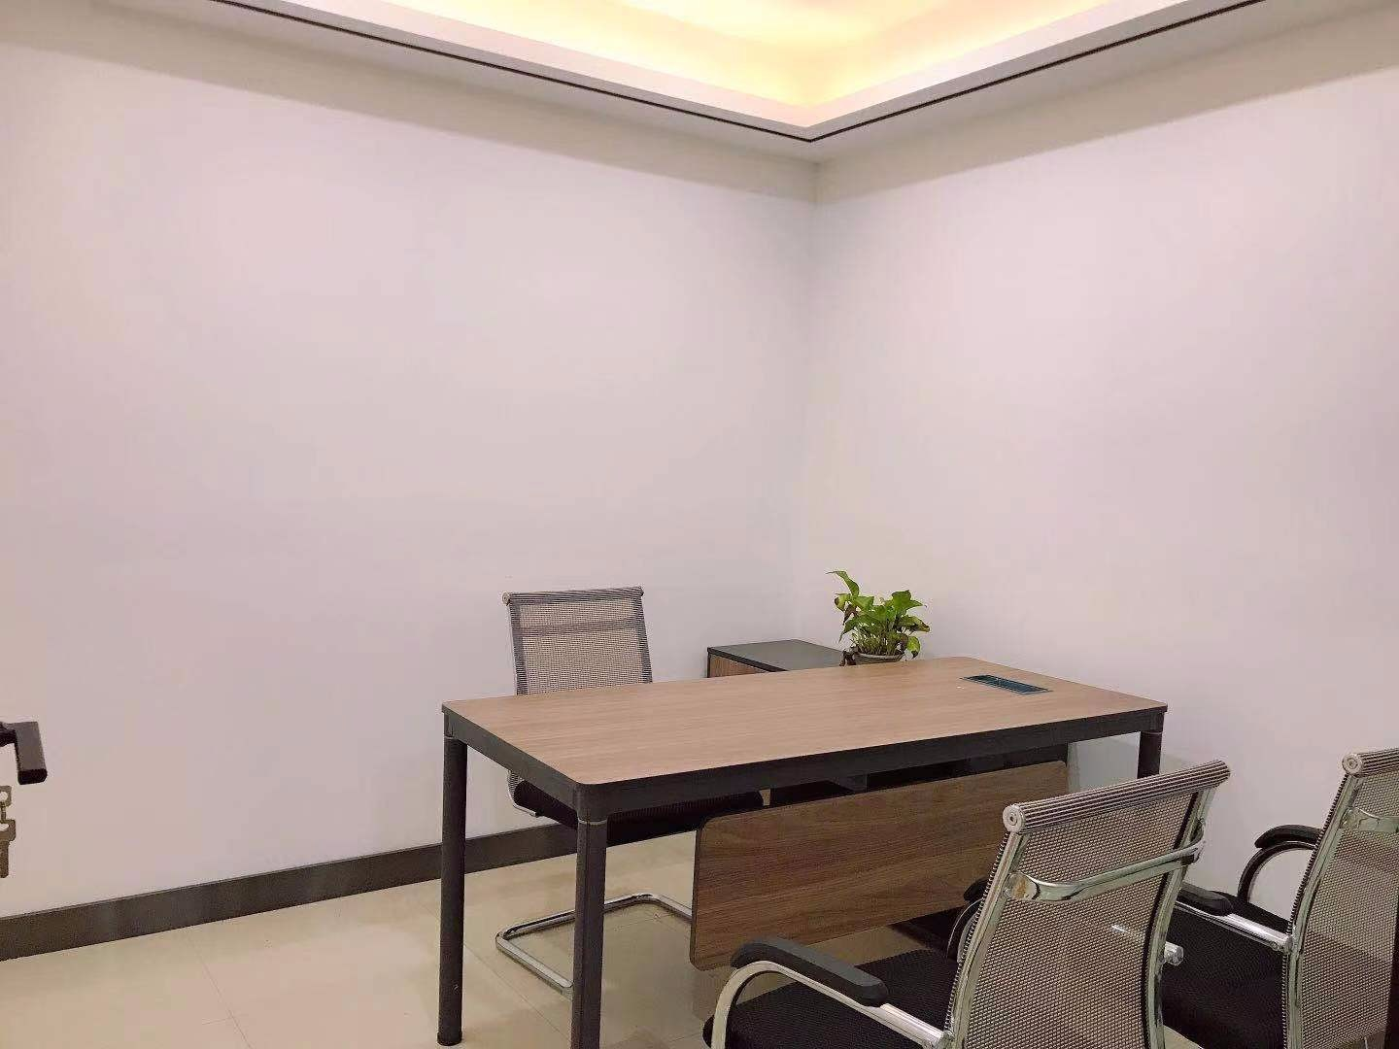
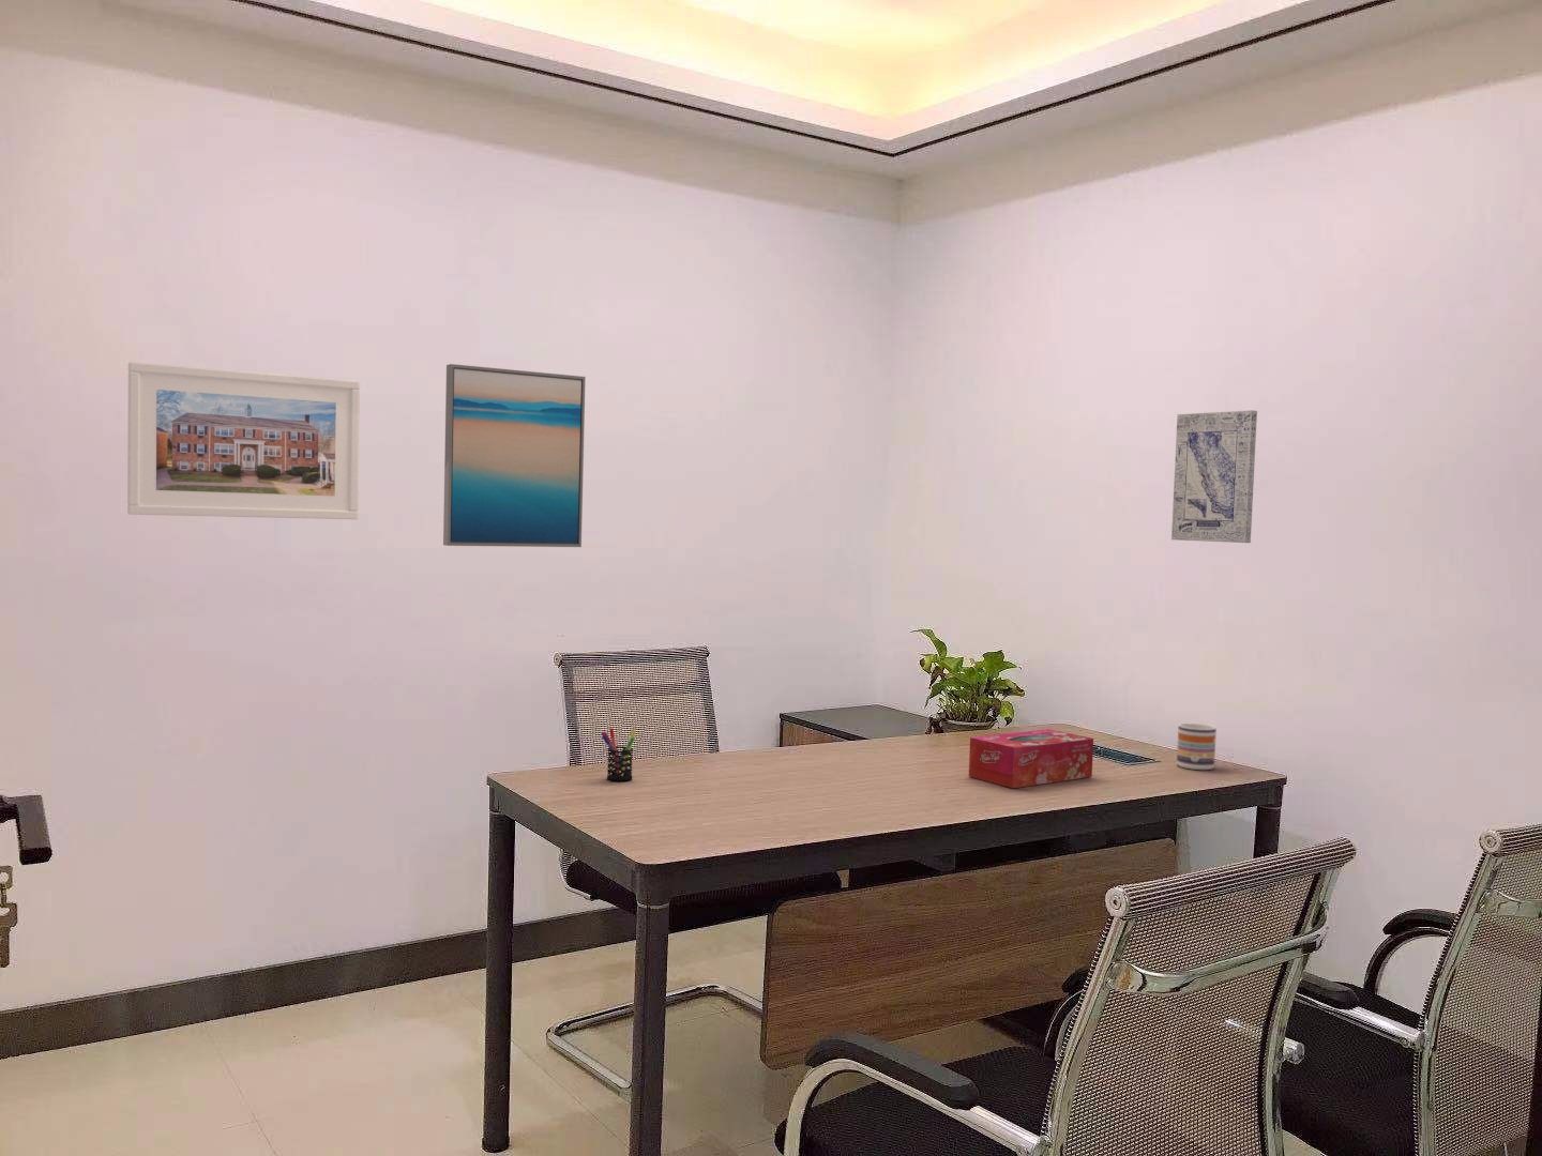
+ tissue box [968,727,1094,789]
+ wall art [442,363,586,548]
+ pen holder [601,727,637,782]
+ mug [1175,722,1218,771]
+ wall art [1170,409,1258,544]
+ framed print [126,361,361,520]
